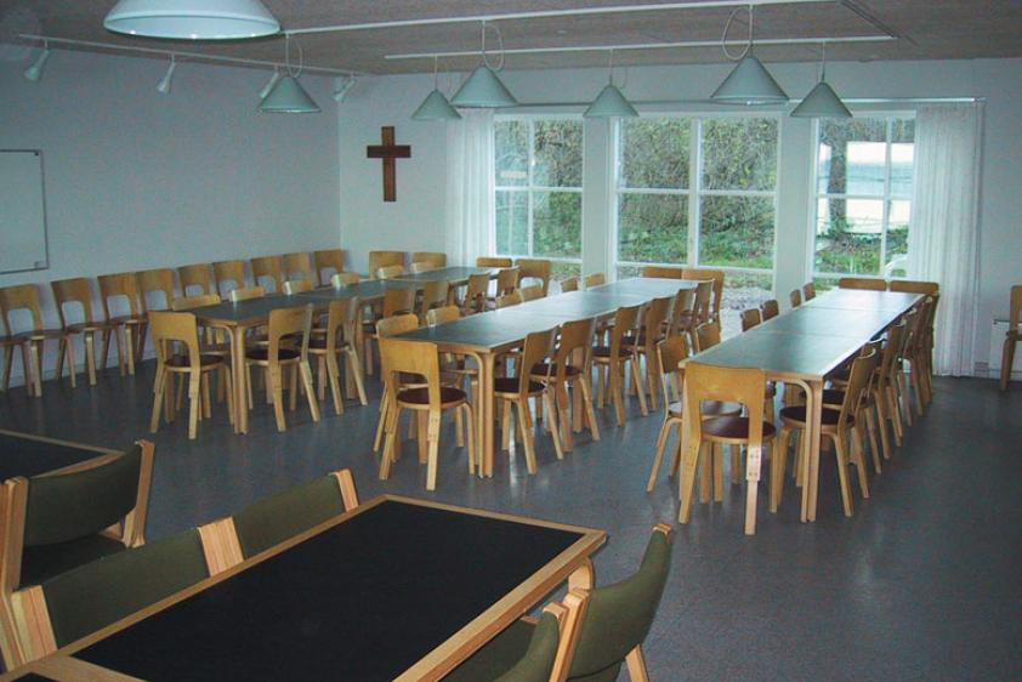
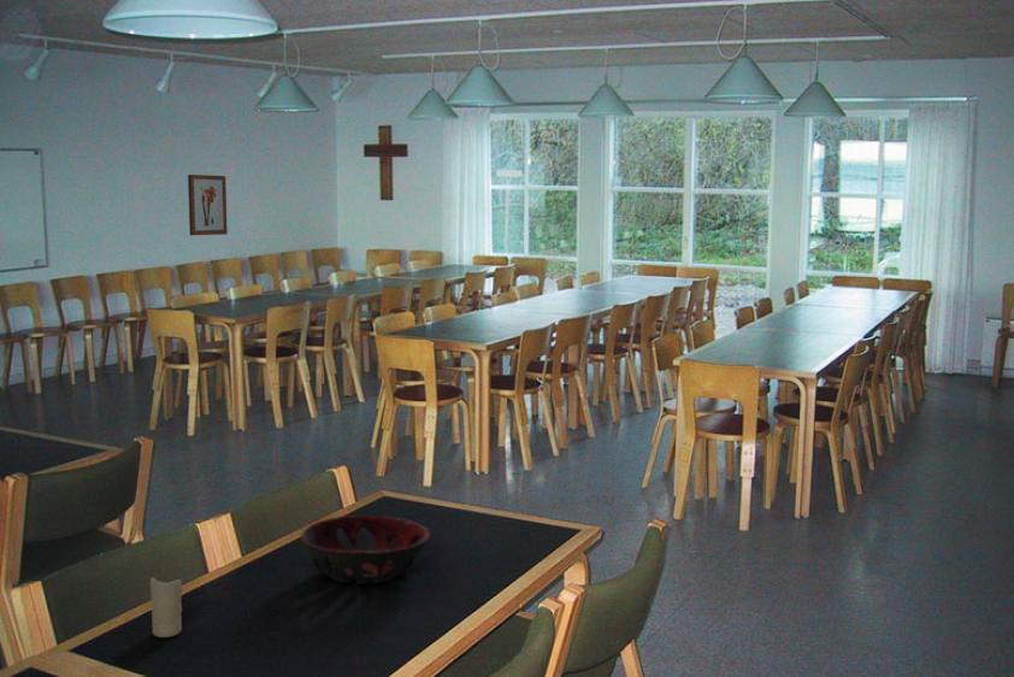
+ wall art [187,173,229,236]
+ decorative bowl [300,514,432,585]
+ candle [149,577,183,638]
